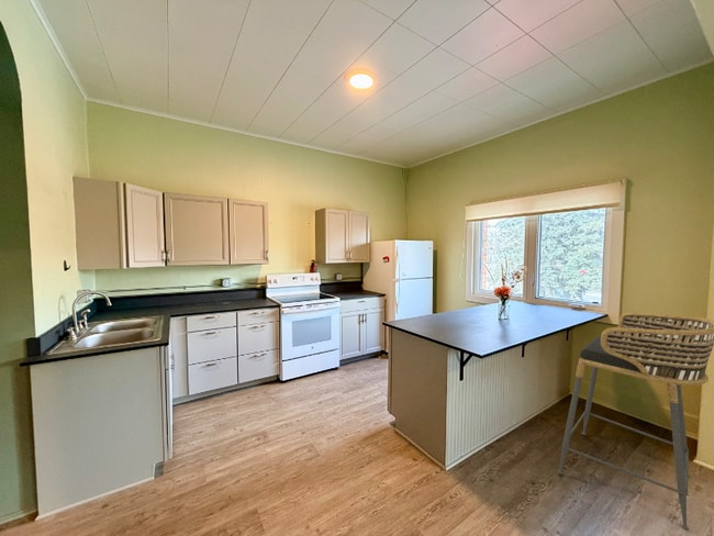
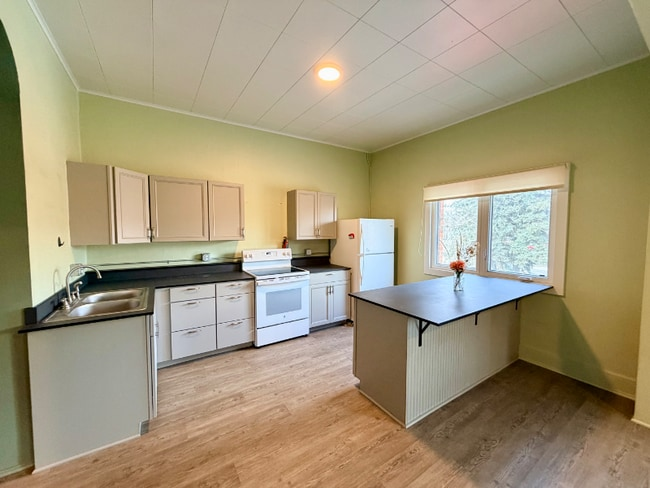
- bar stool [557,312,714,532]
